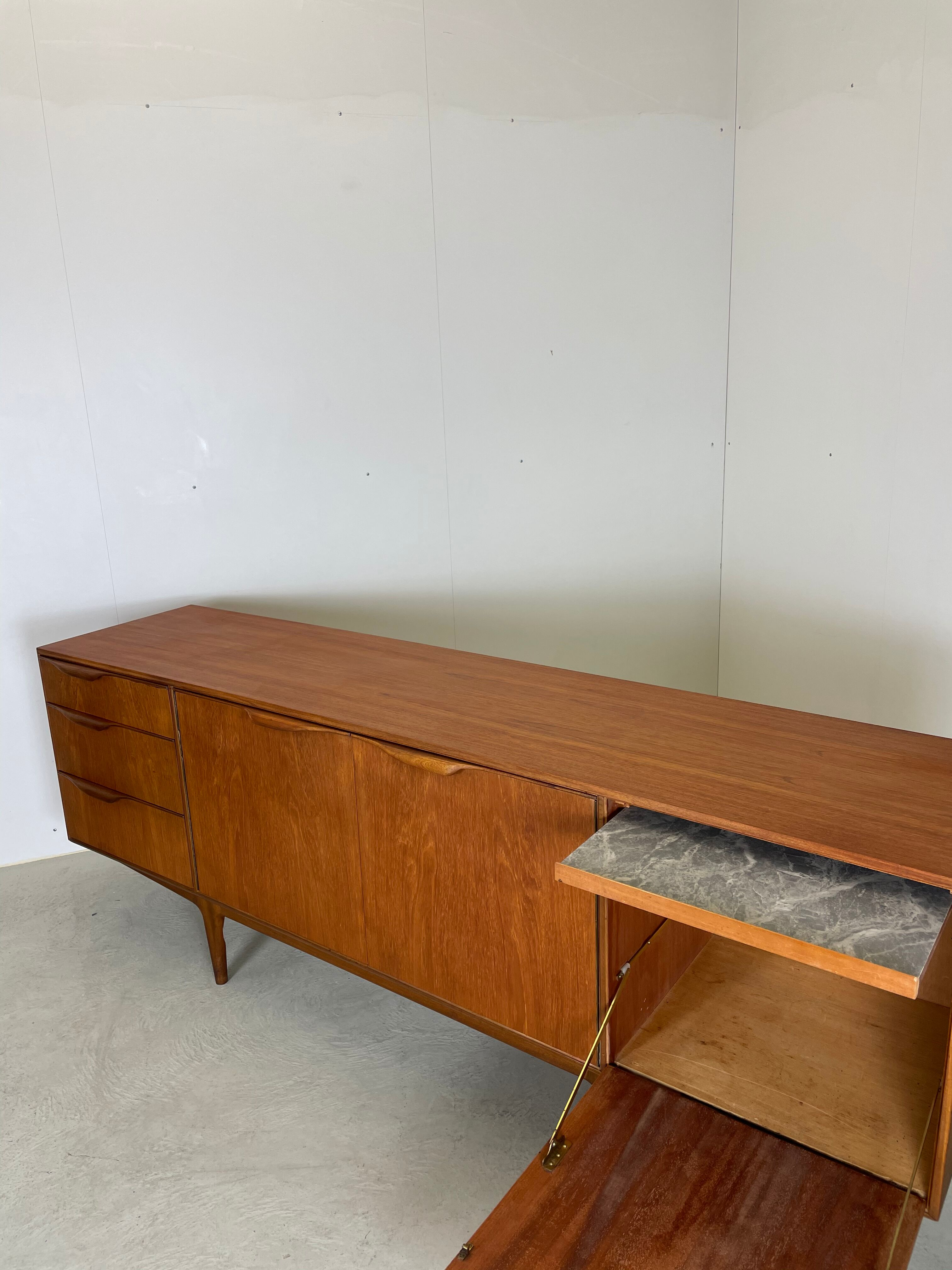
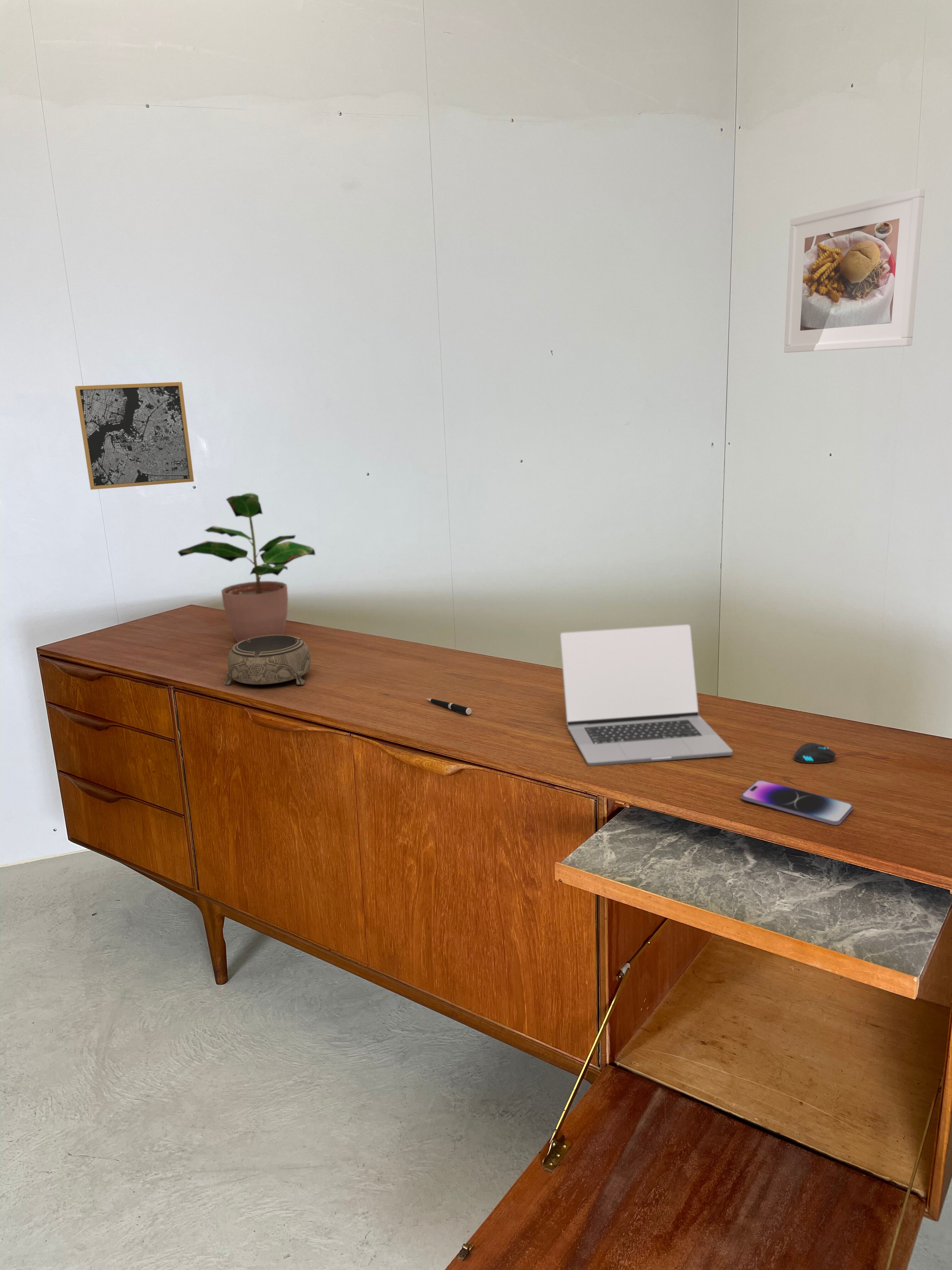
+ laptop [559,624,733,766]
+ smartphone [741,780,853,825]
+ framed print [784,188,925,353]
+ pen [426,698,472,715]
+ decorative bowl [224,635,311,685]
+ mouse [793,742,891,764]
+ potted plant [177,493,315,643]
+ wall art [75,381,194,490]
